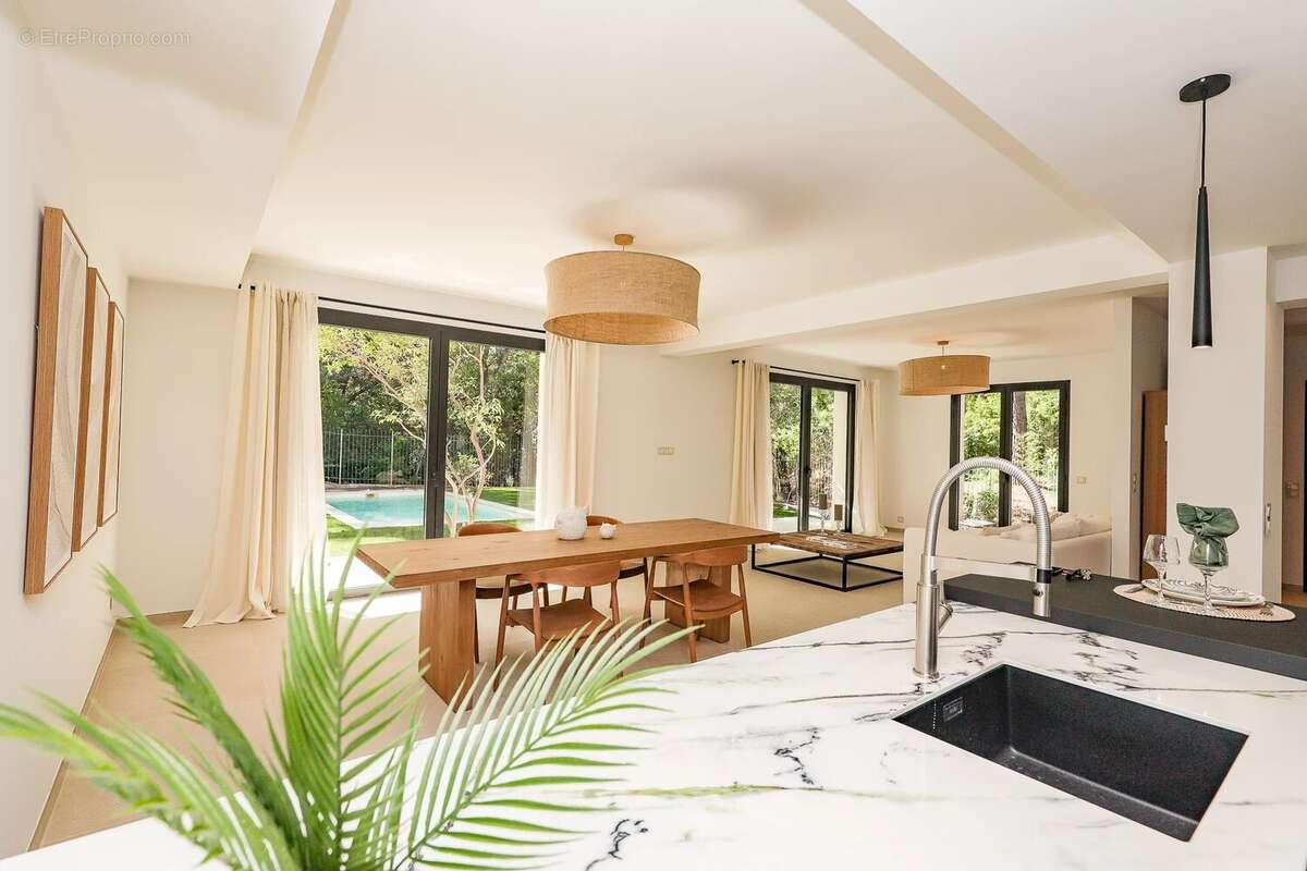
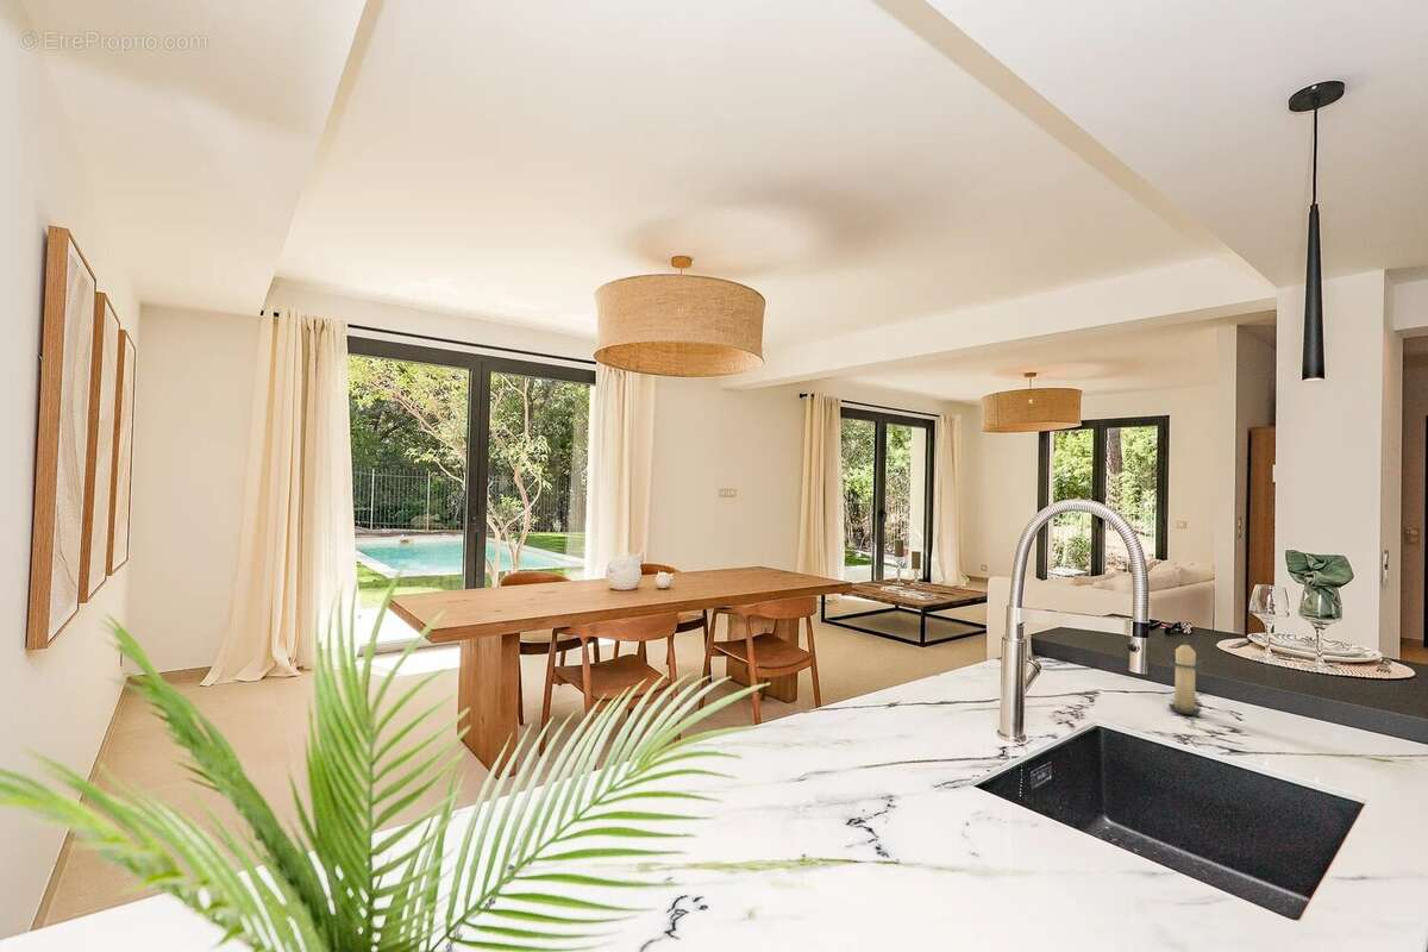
+ candle [1167,639,1204,715]
